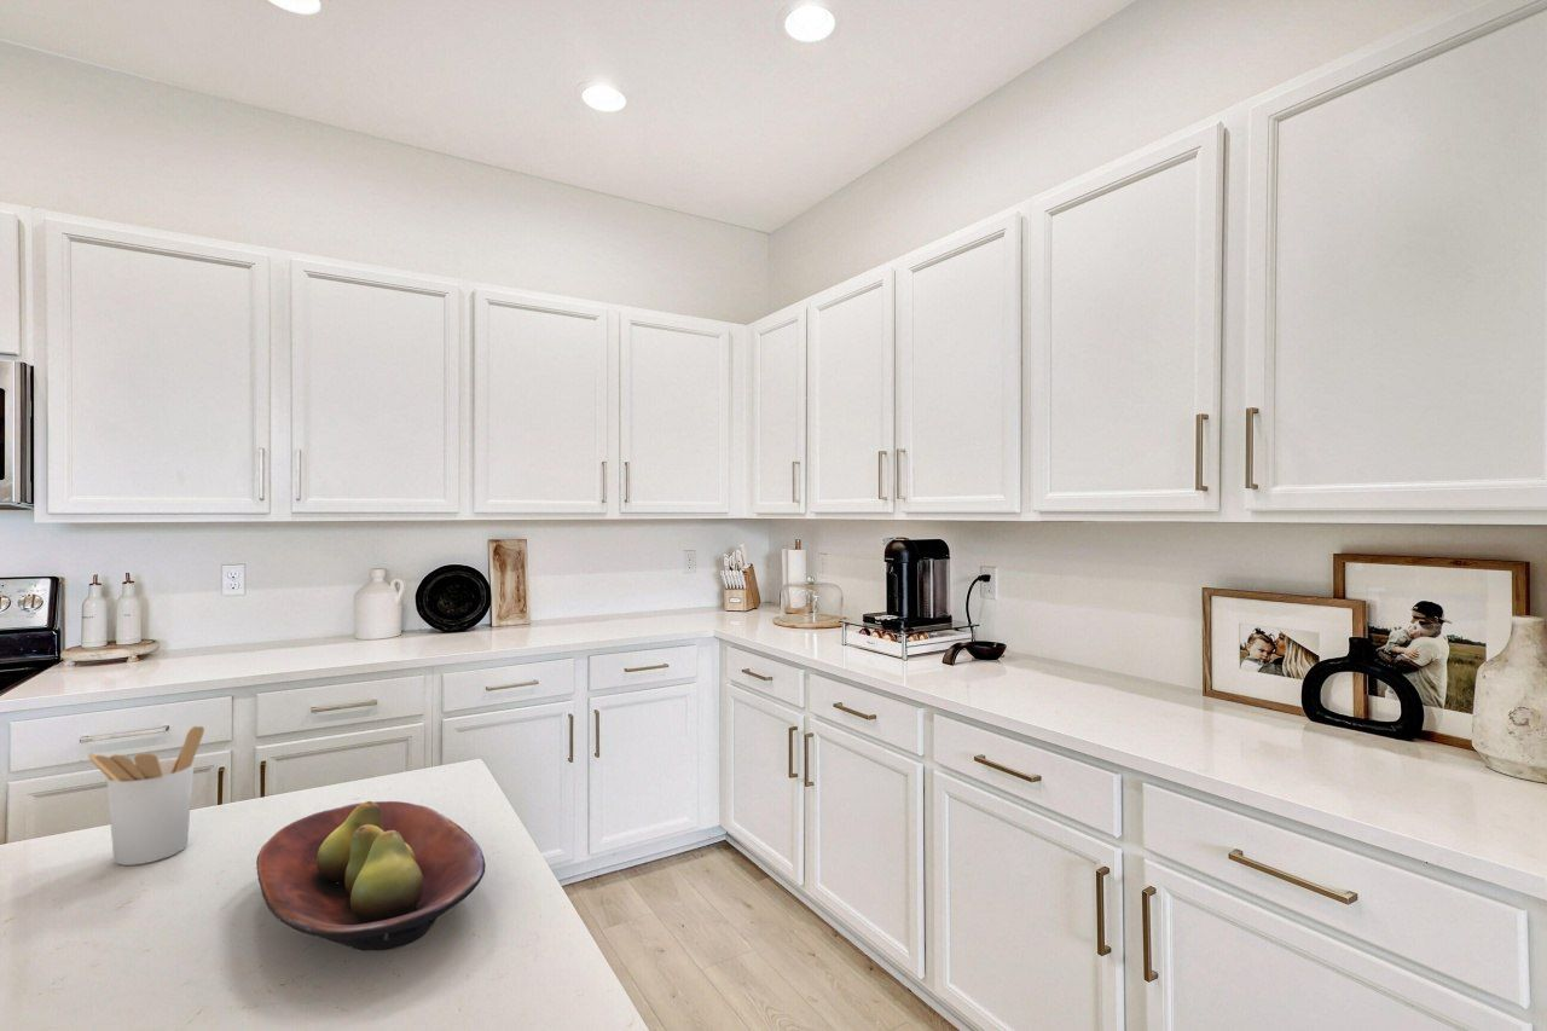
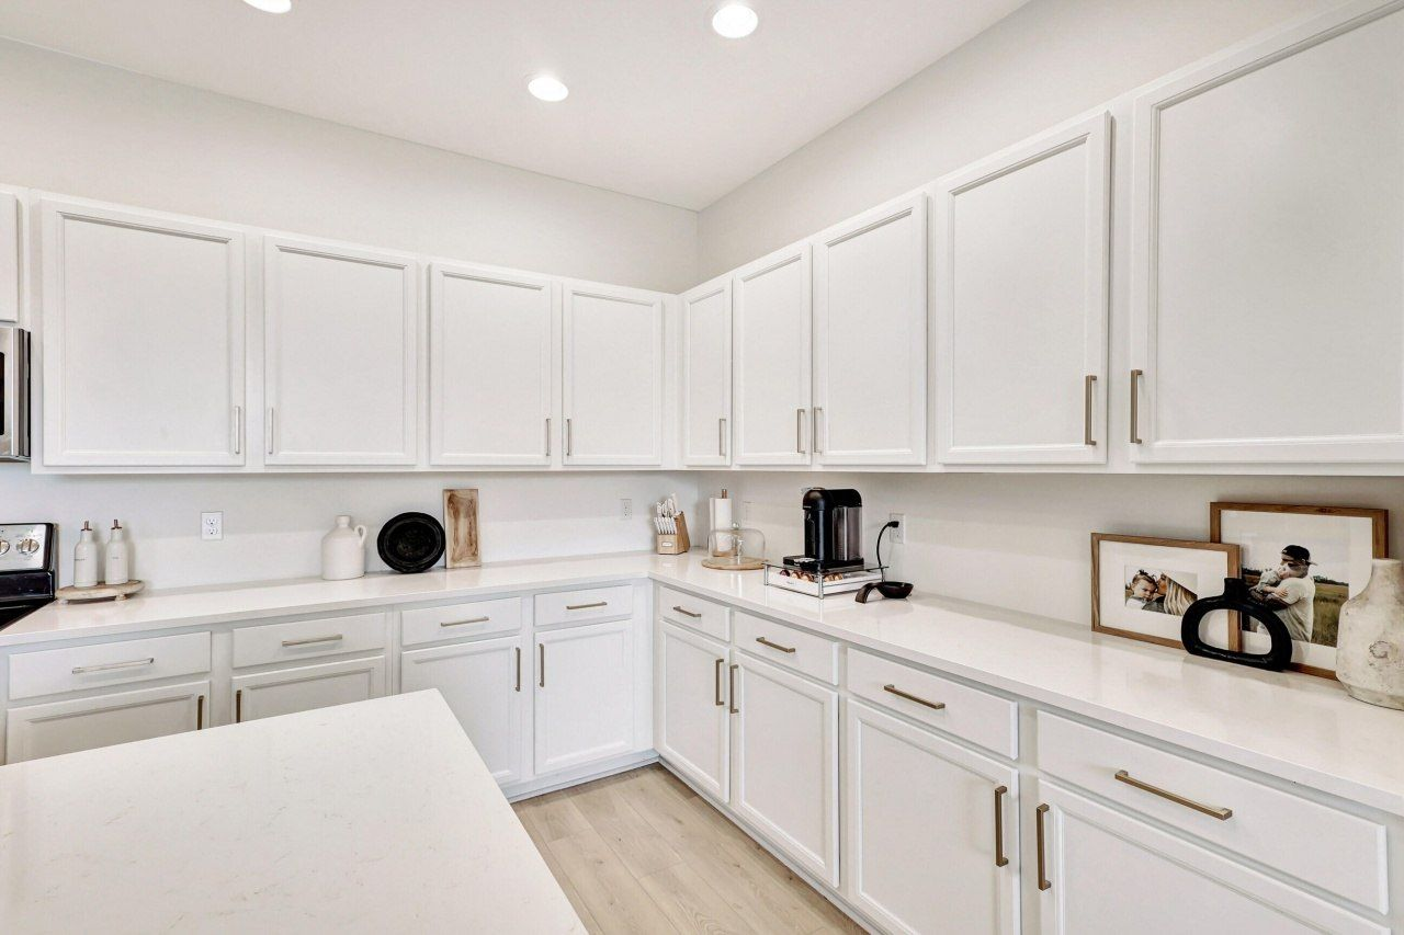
- fruit bowl [255,800,487,951]
- utensil holder [87,725,205,867]
